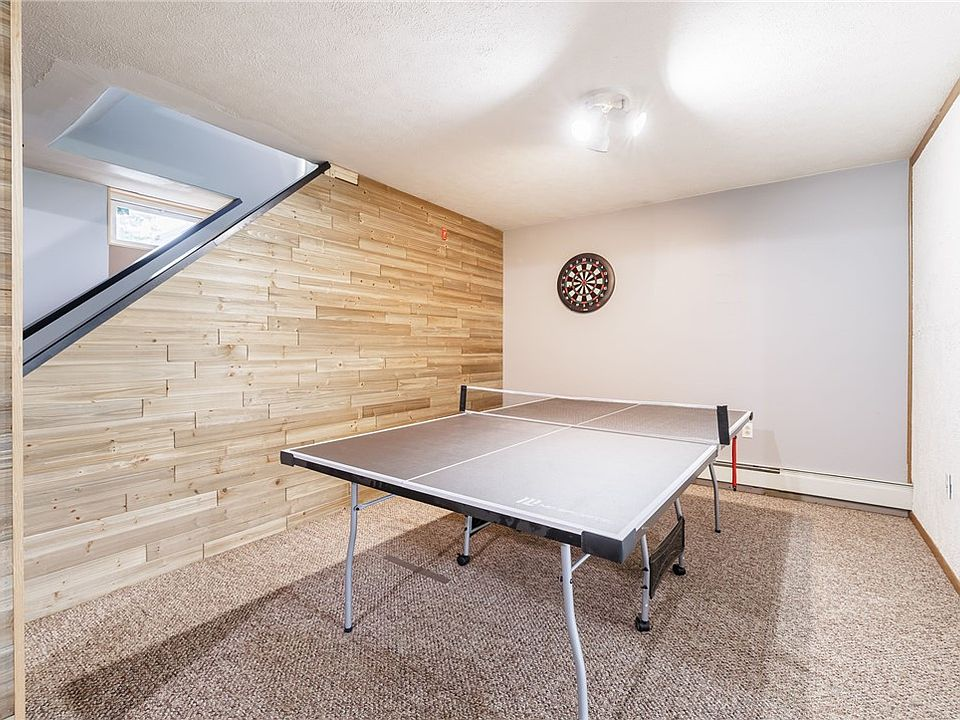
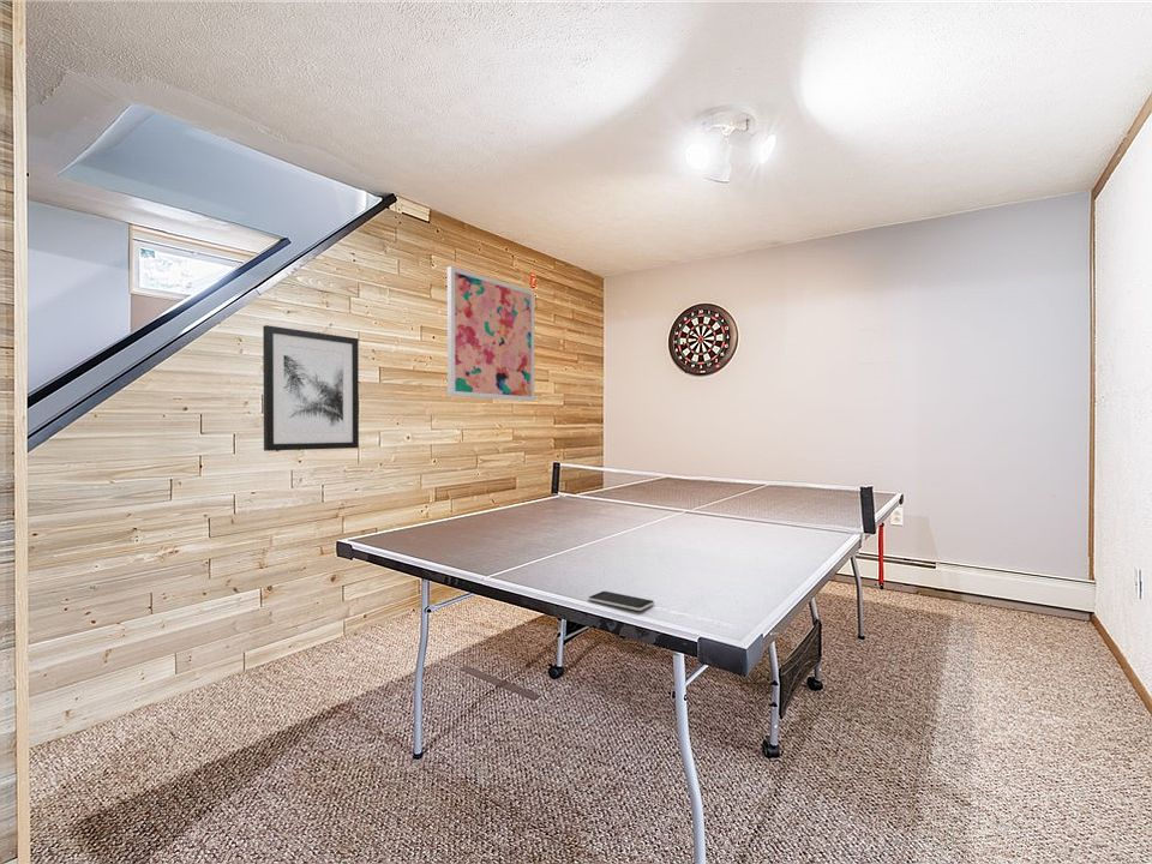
+ wall art [262,324,360,452]
+ smartphone [588,590,655,612]
+ wall art [446,265,535,402]
